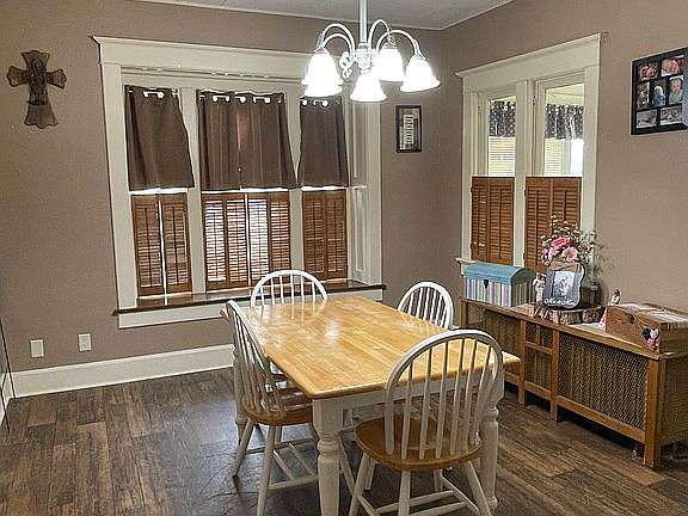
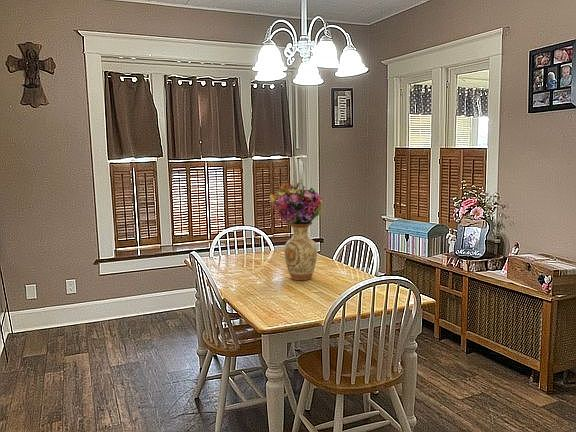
+ flower arrangement [269,177,326,281]
